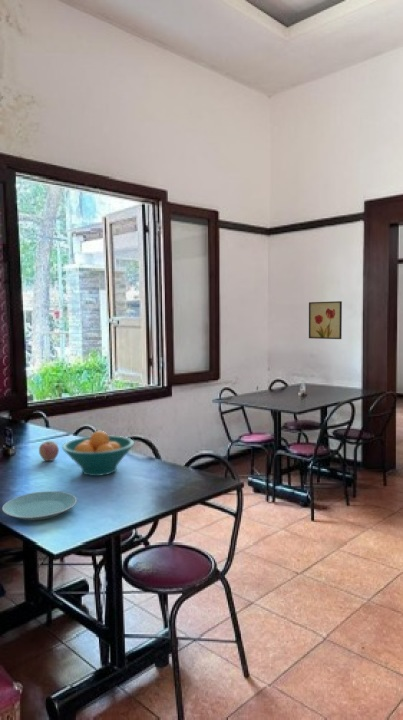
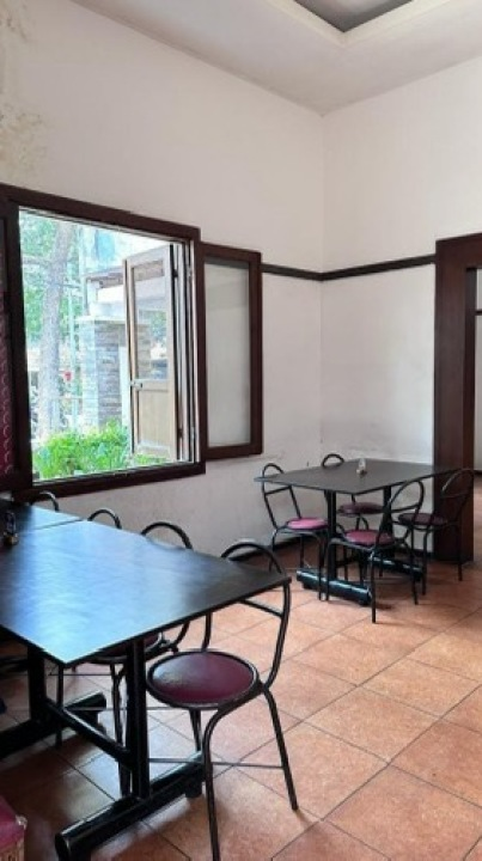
- apple [38,440,60,462]
- plate [1,490,78,522]
- fruit bowl [61,430,135,477]
- wall art [308,300,343,340]
